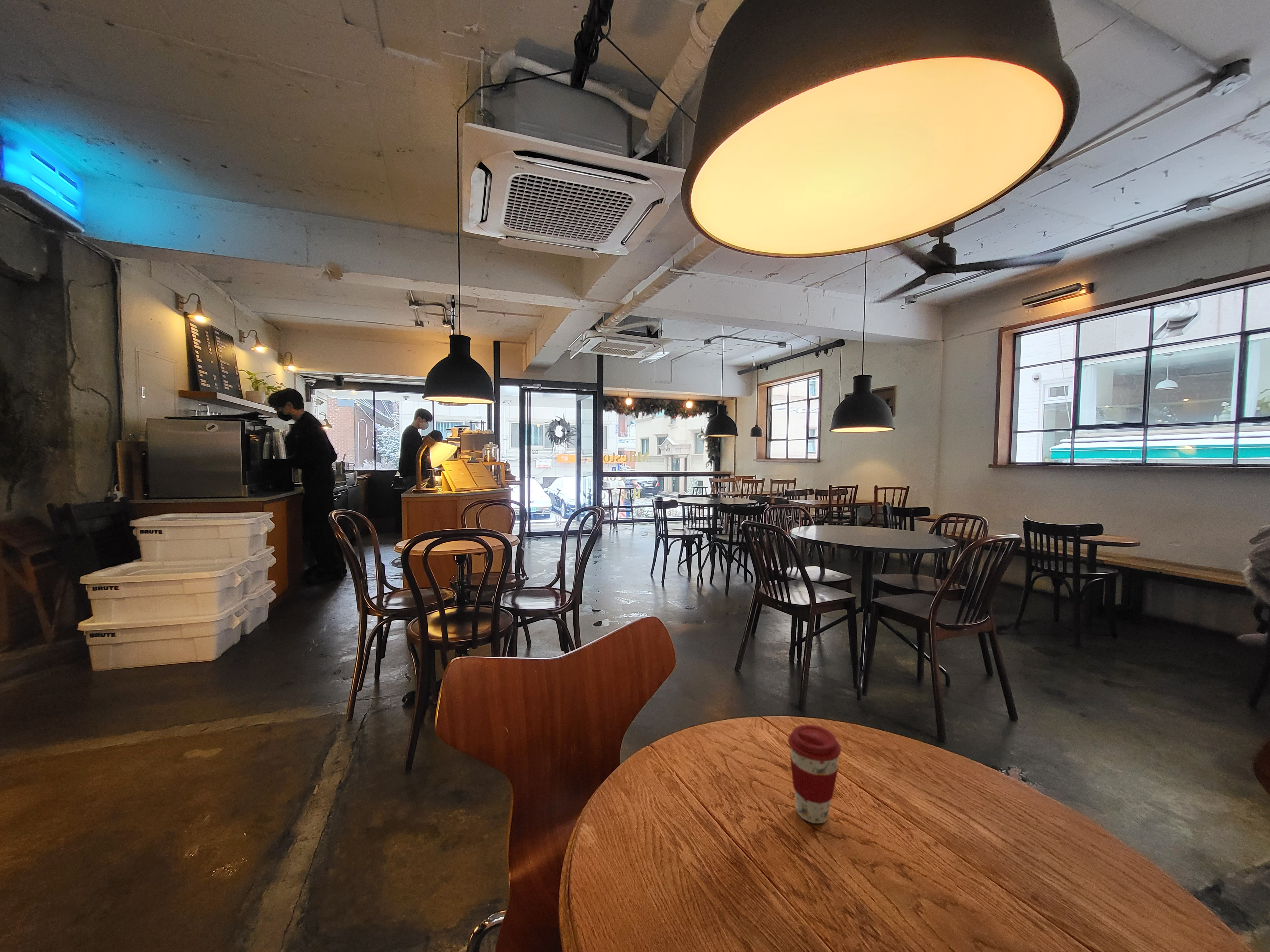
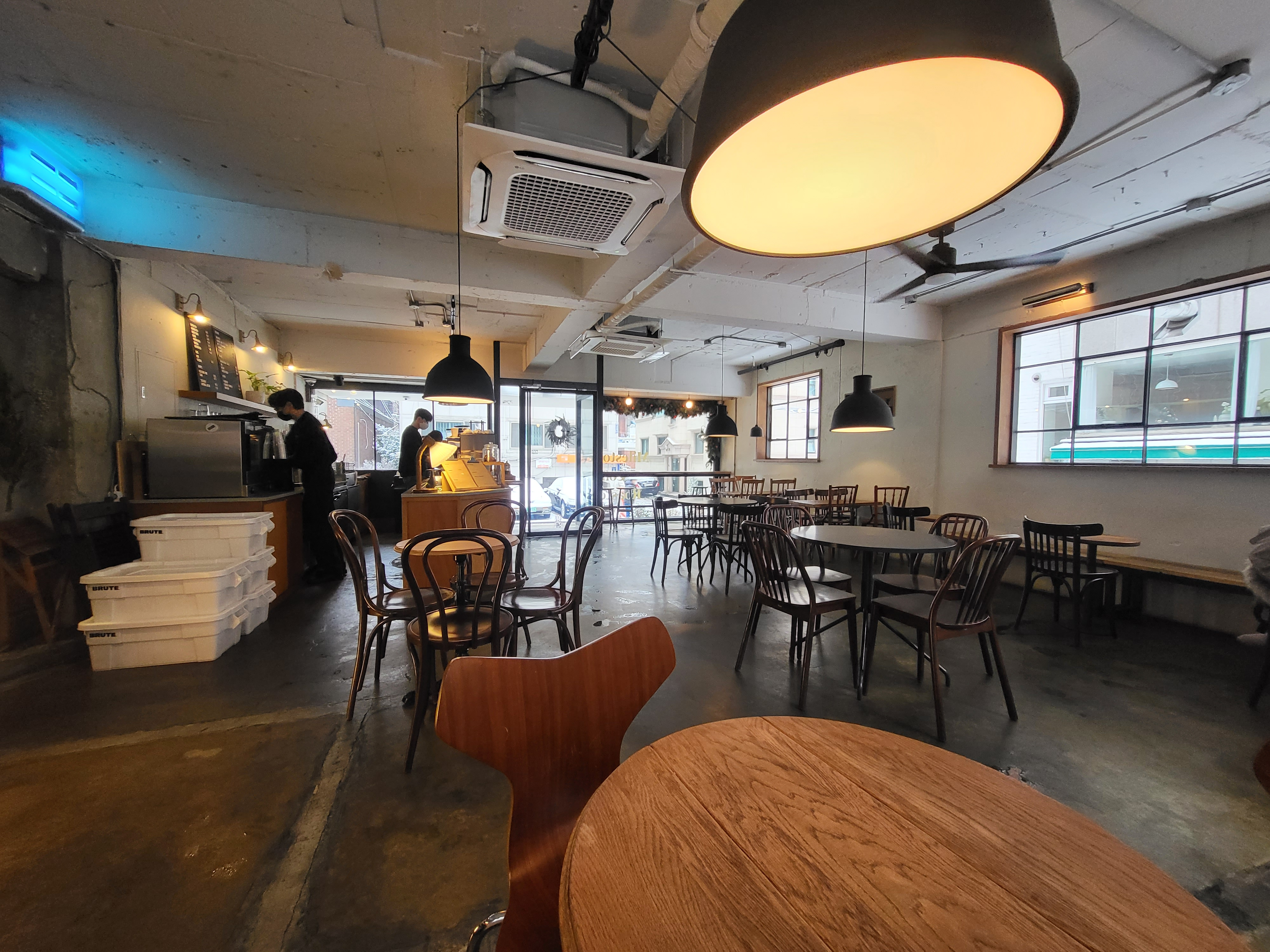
- coffee cup [788,724,841,824]
